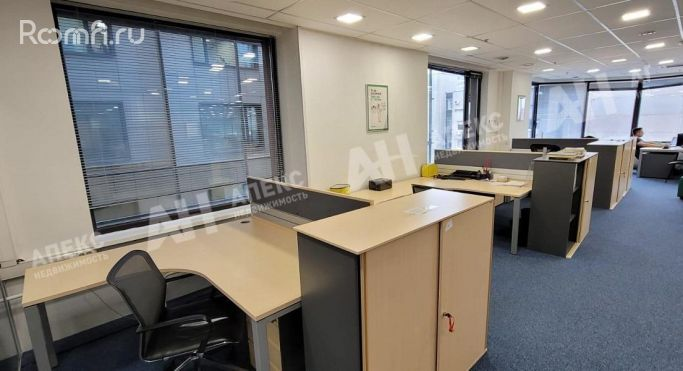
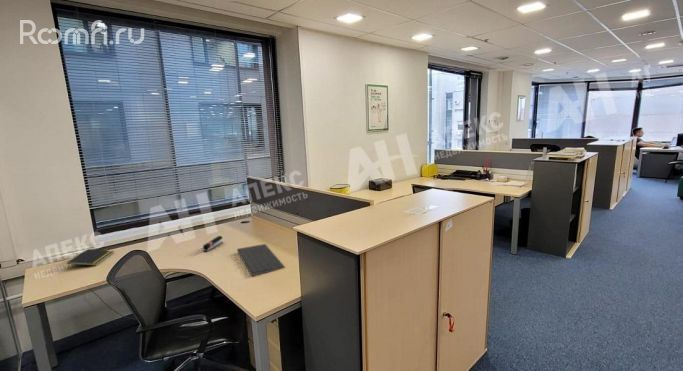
+ stapler [202,235,224,253]
+ computer keyboard [236,243,286,277]
+ notepad [66,248,115,270]
